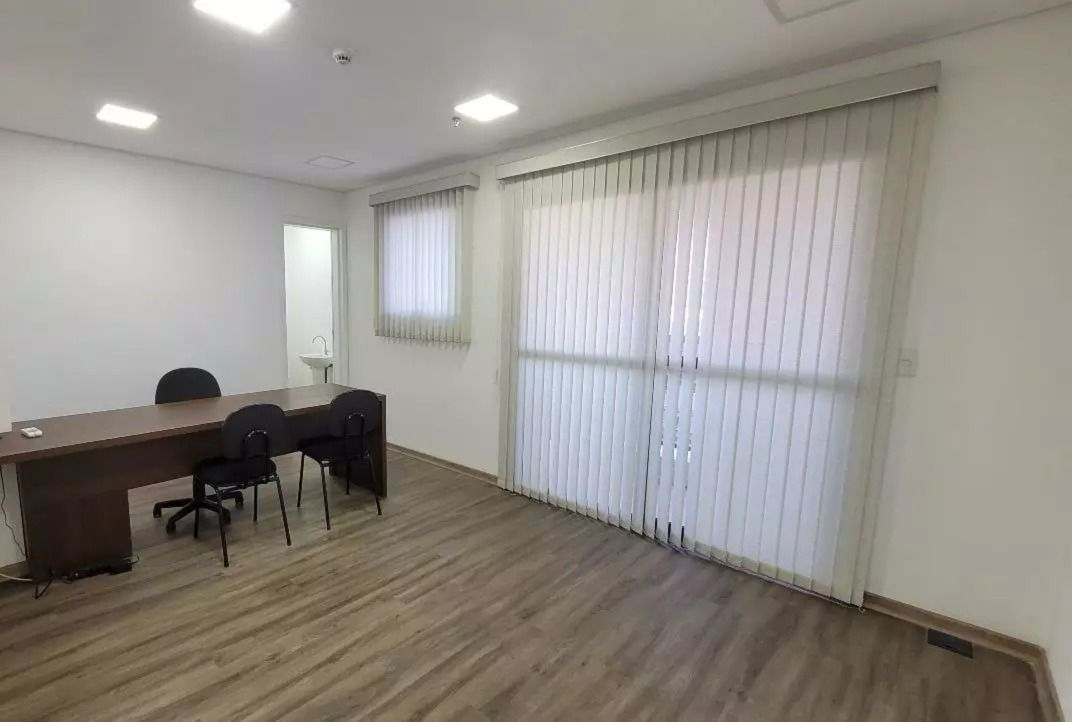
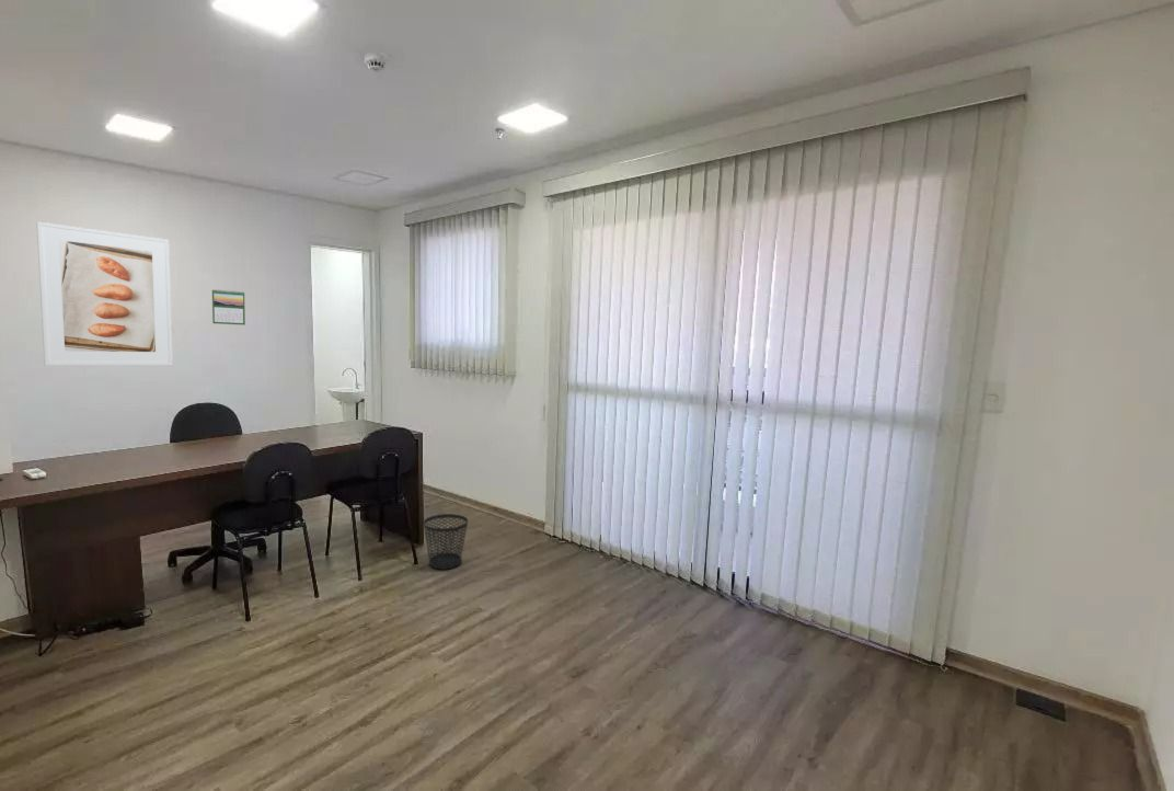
+ calendar [211,288,246,326]
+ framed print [36,220,174,367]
+ wastebasket [423,513,469,571]
